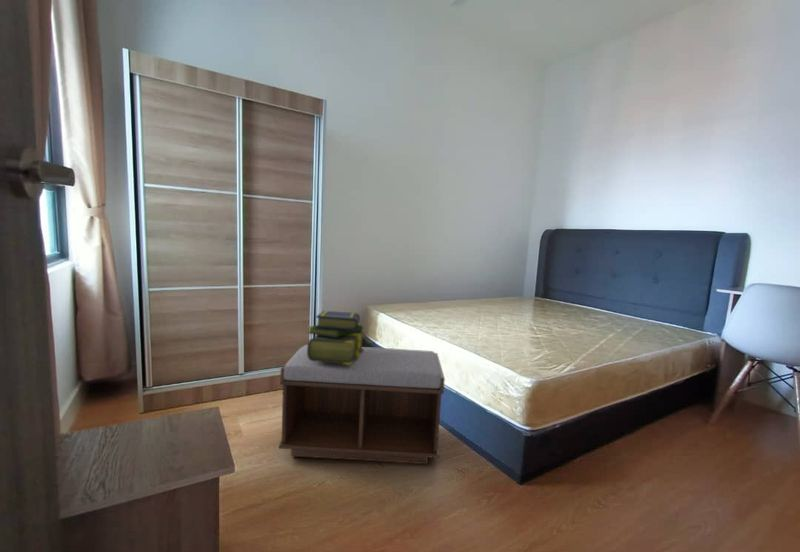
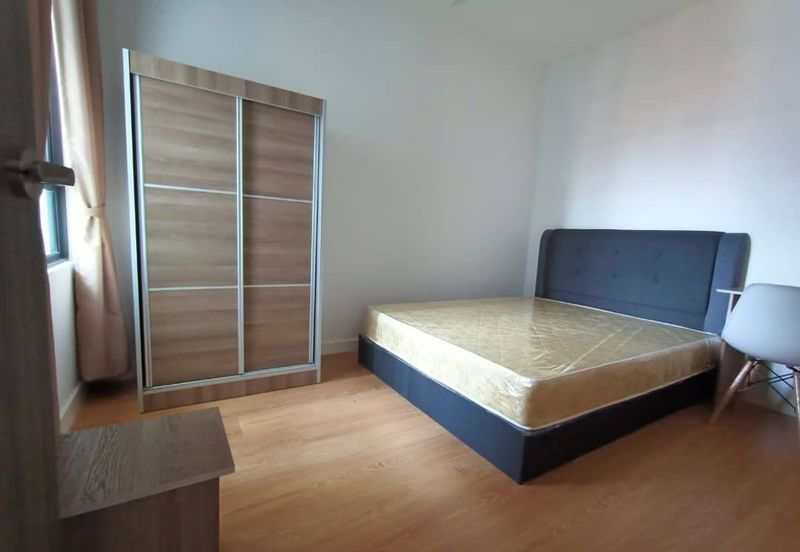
- stack of books [305,310,366,365]
- bench [278,344,446,465]
